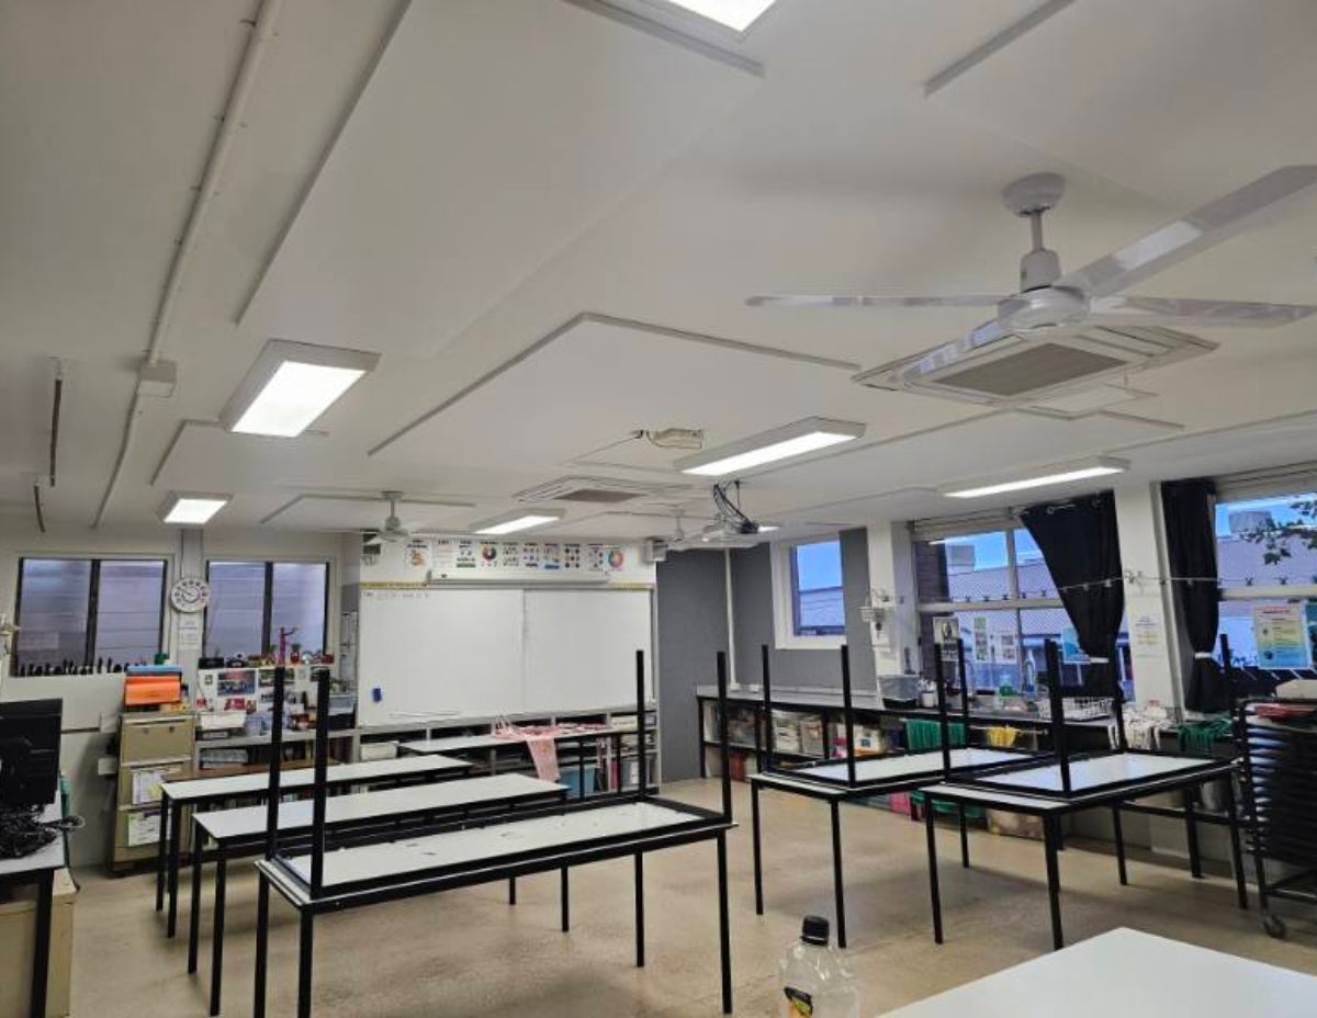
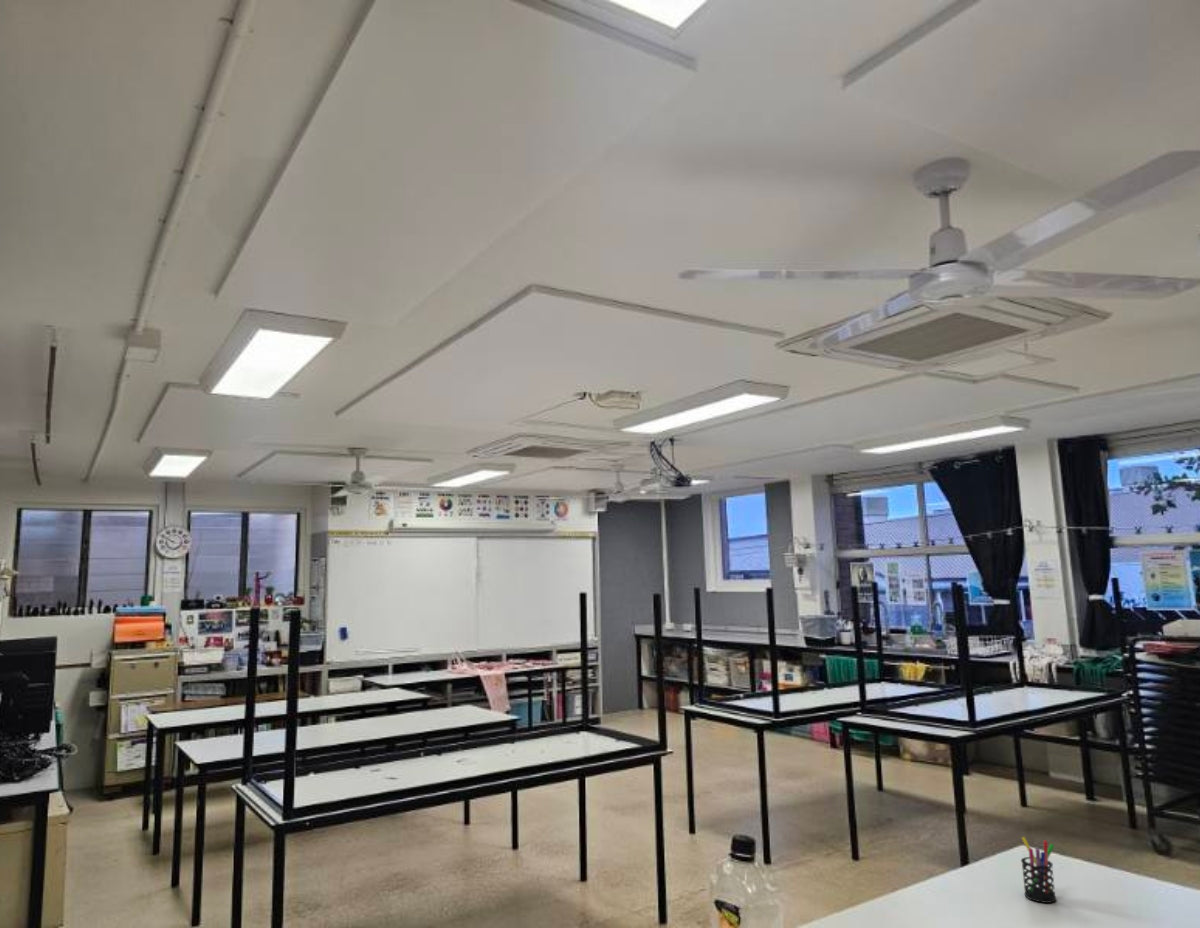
+ pen holder [1020,836,1057,904]
